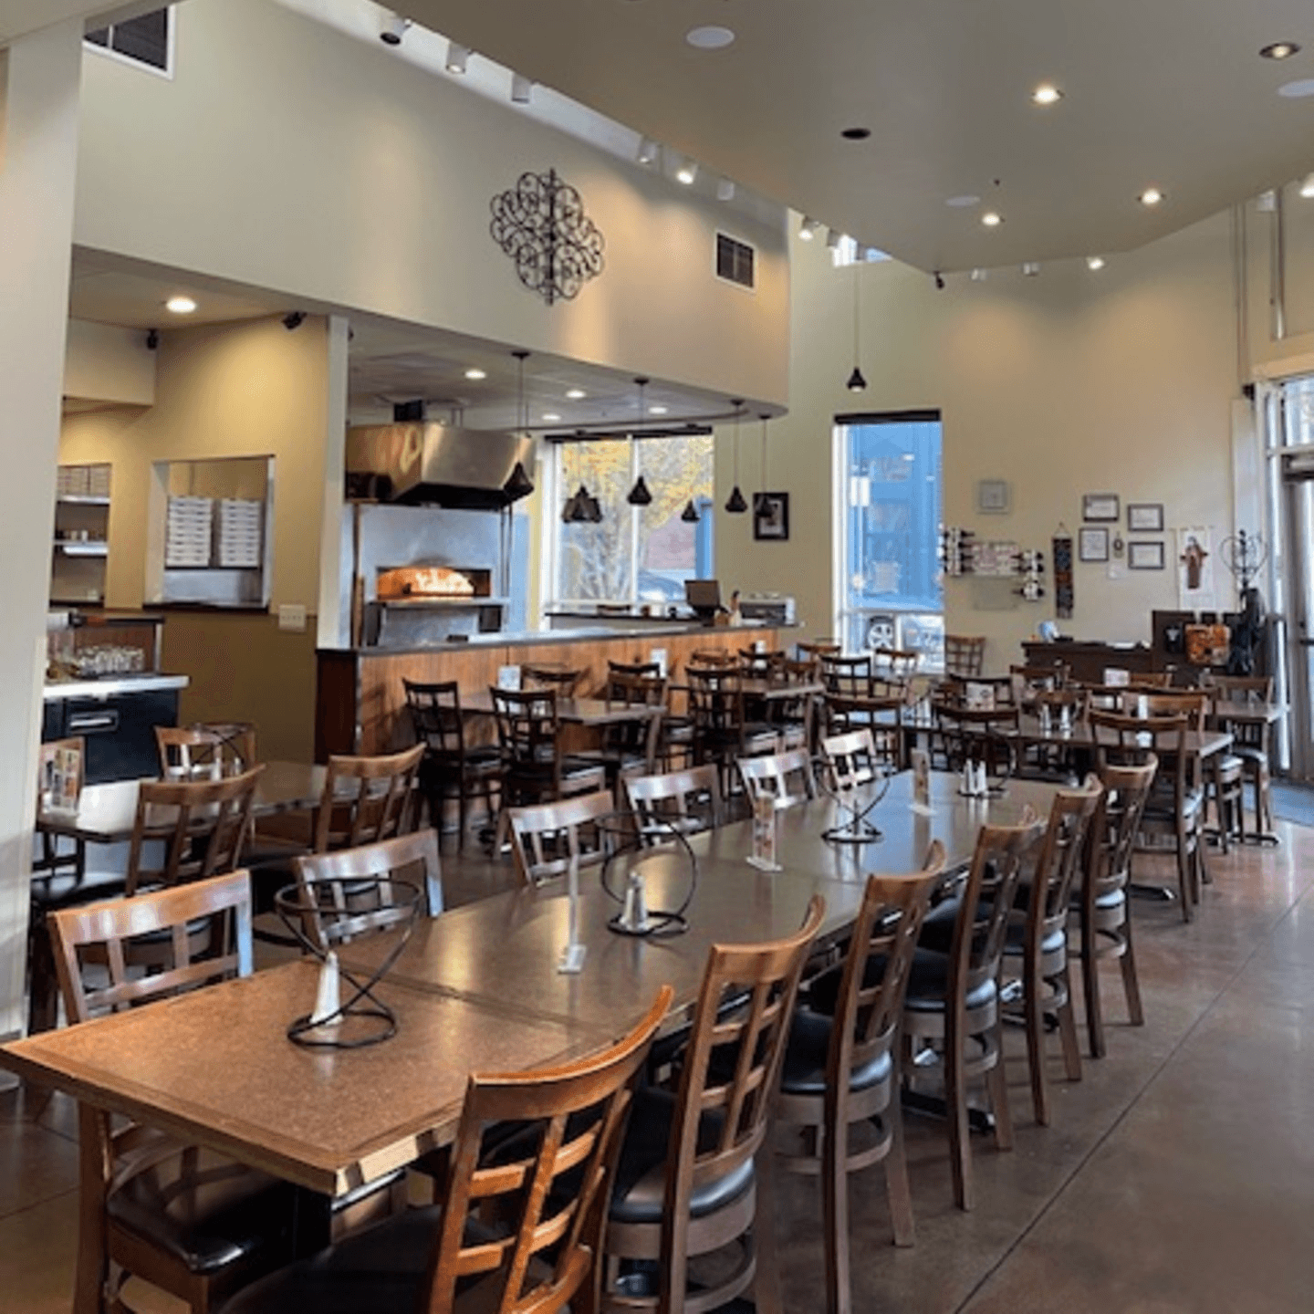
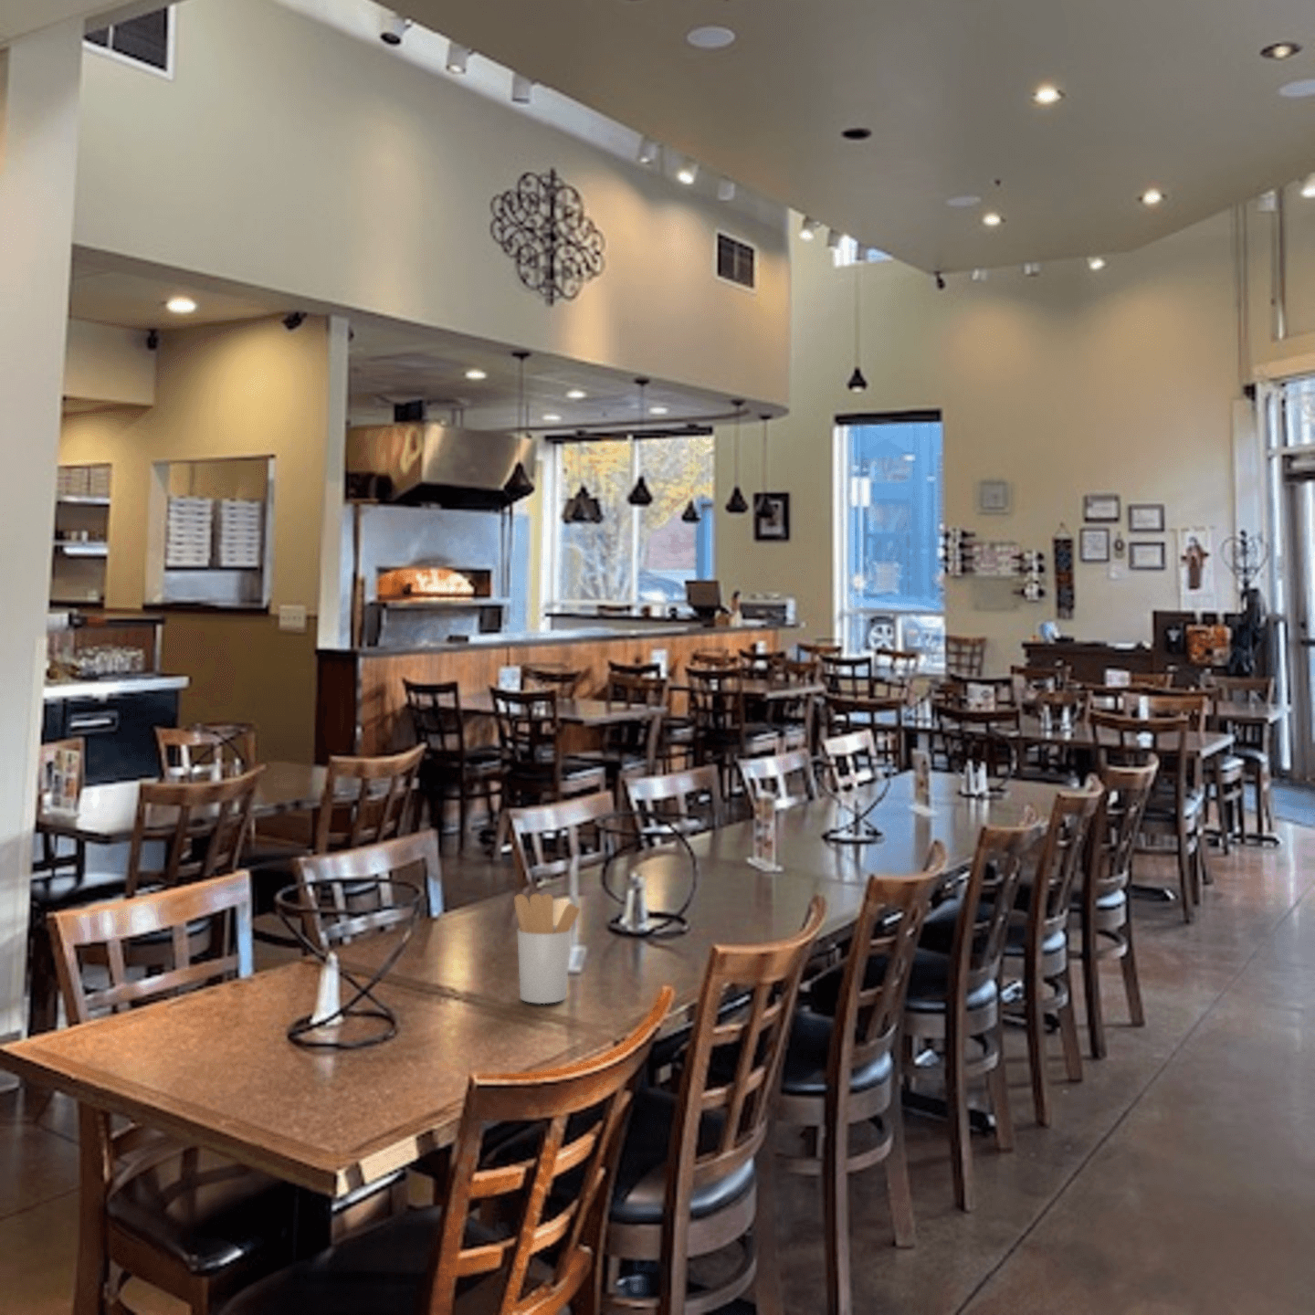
+ utensil holder [513,894,580,1004]
